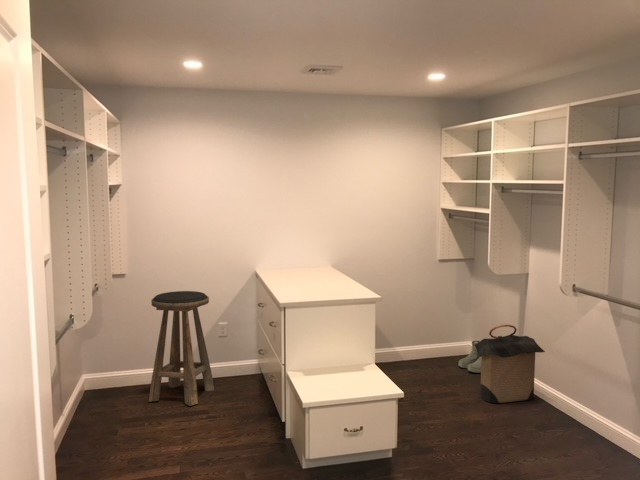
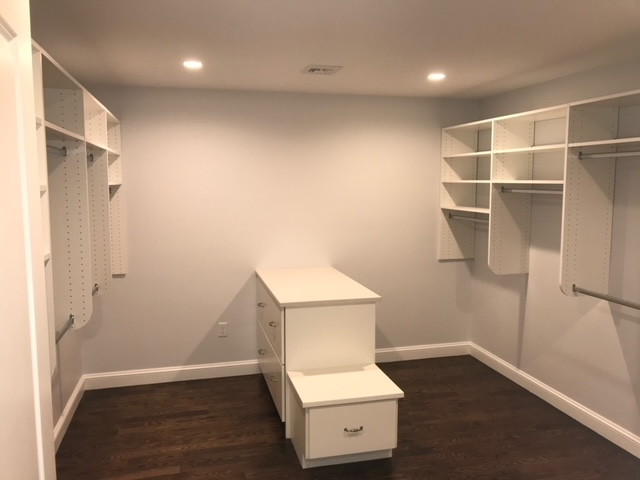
- boots [457,340,481,374]
- laundry hamper [474,324,546,404]
- stool [148,290,215,407]
